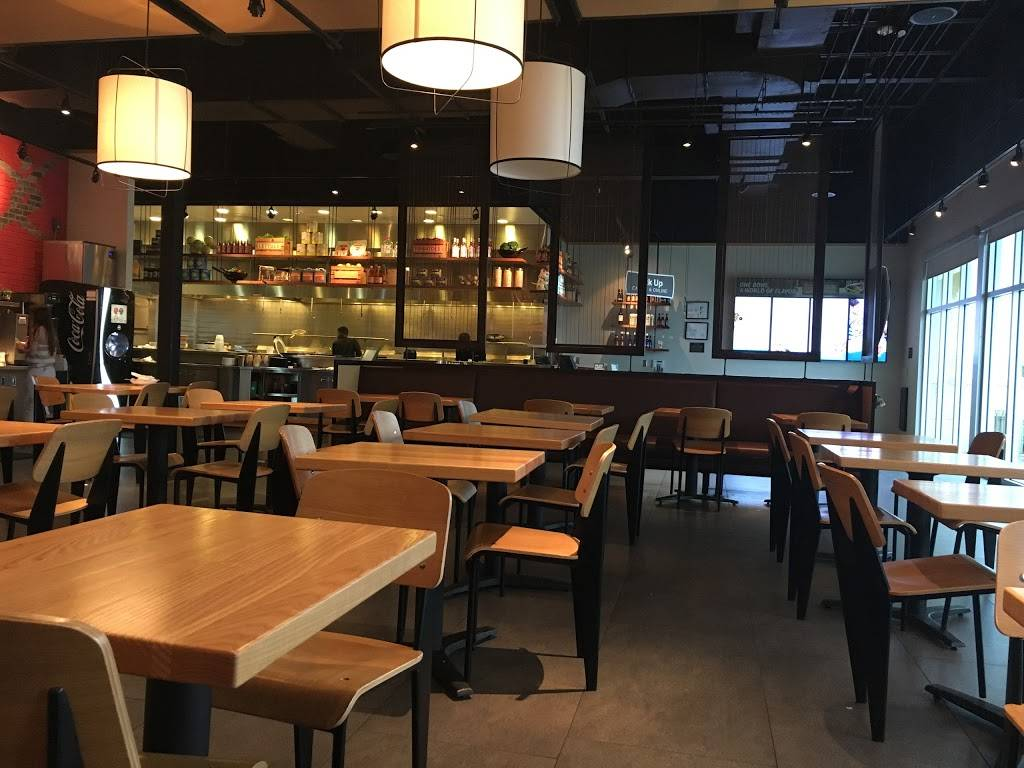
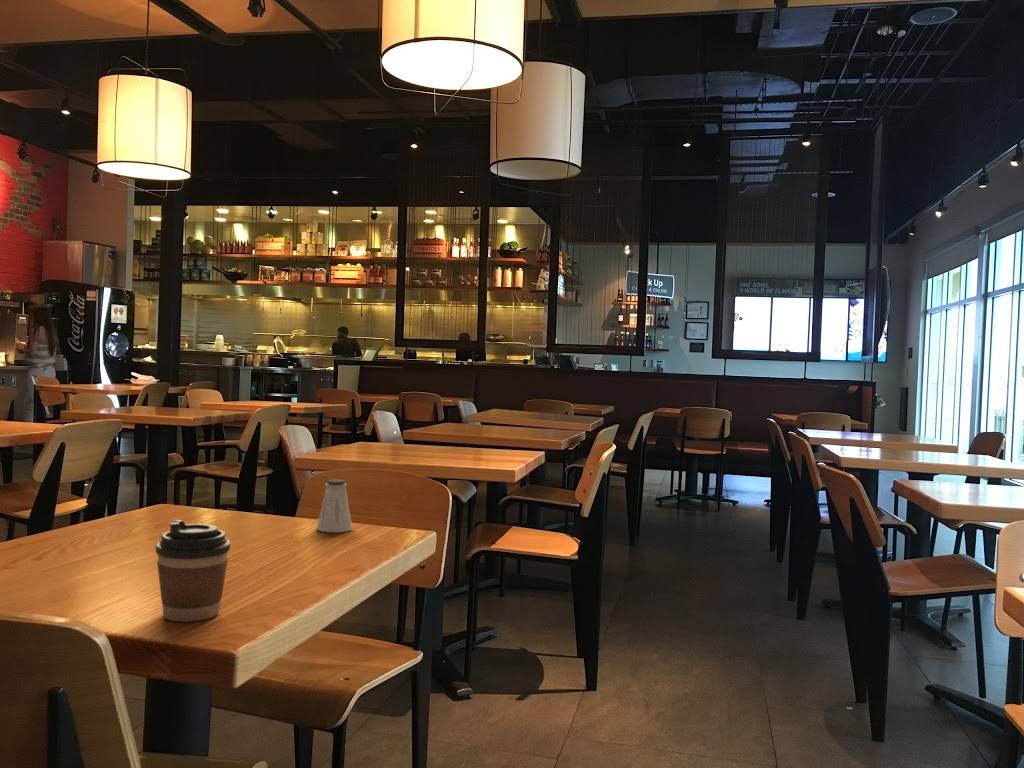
+ coffee cup [155,519,232,623]
+ saltshaker [316,478,353,533]
